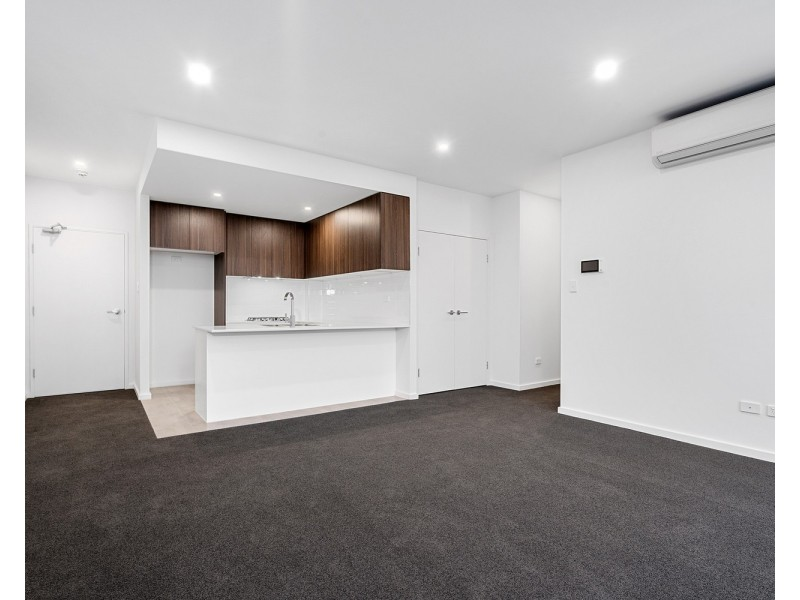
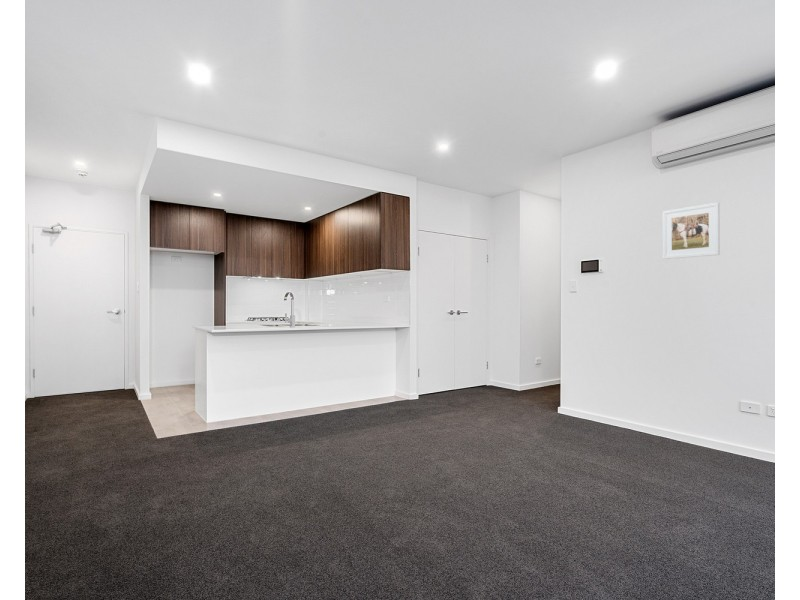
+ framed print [662,202,721,260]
